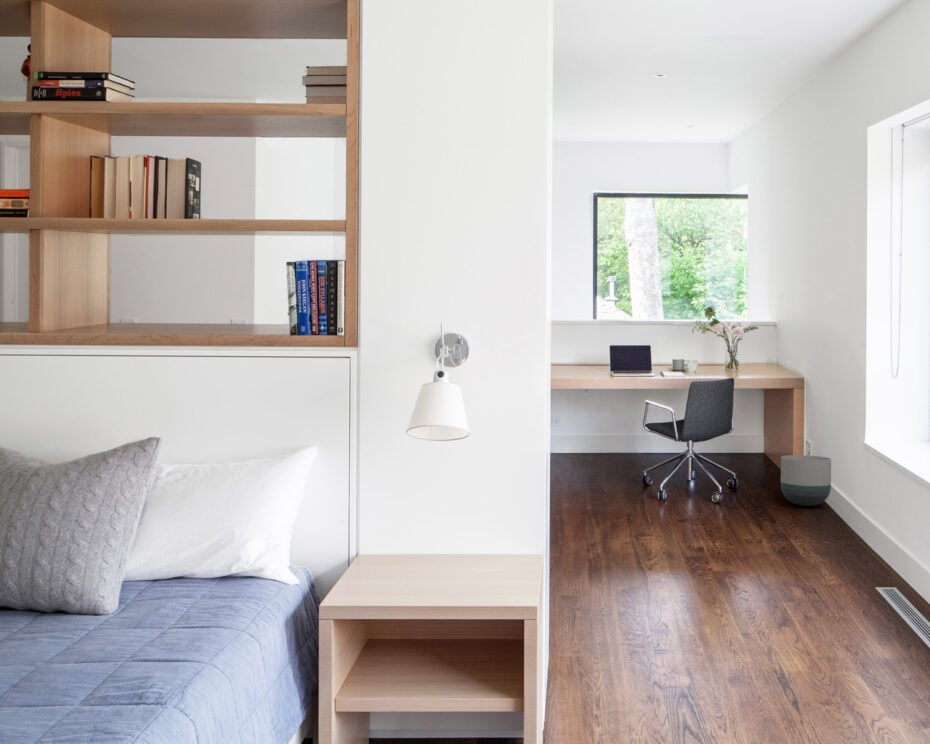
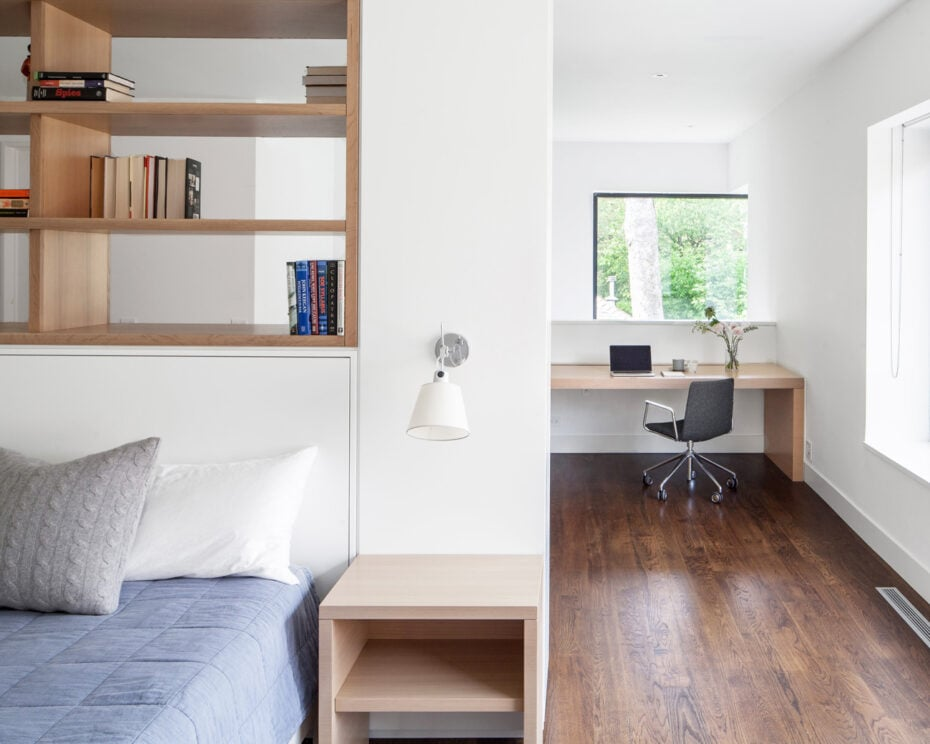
- planter [780,454,832,507]
